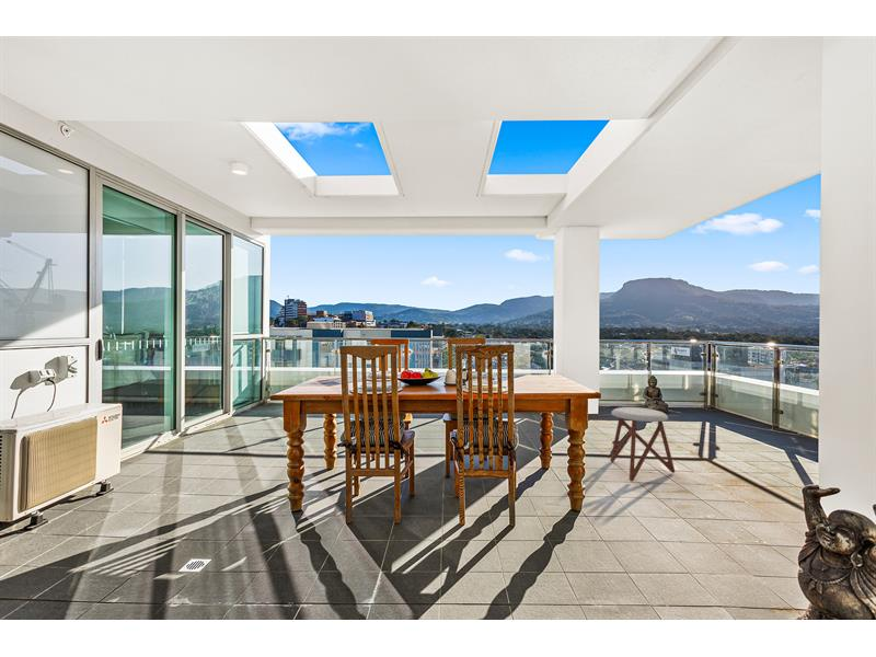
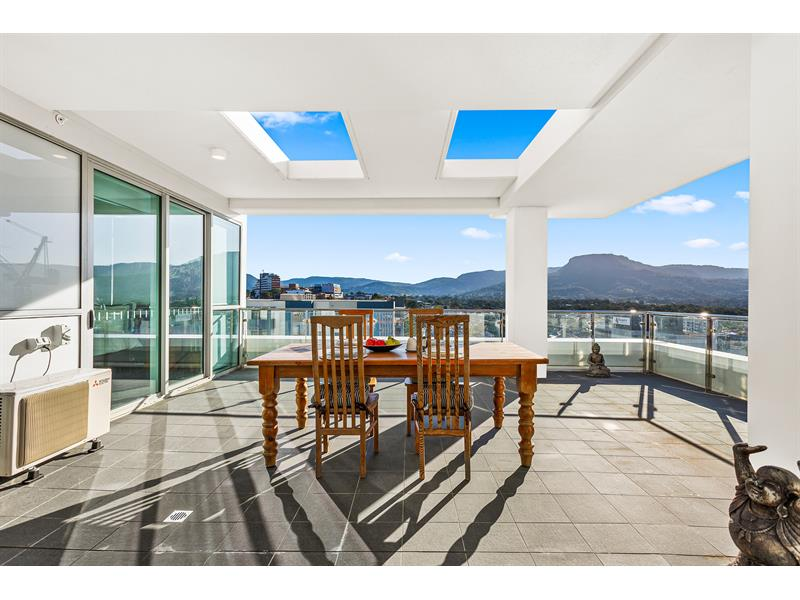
- stool [610,406,676,483]
